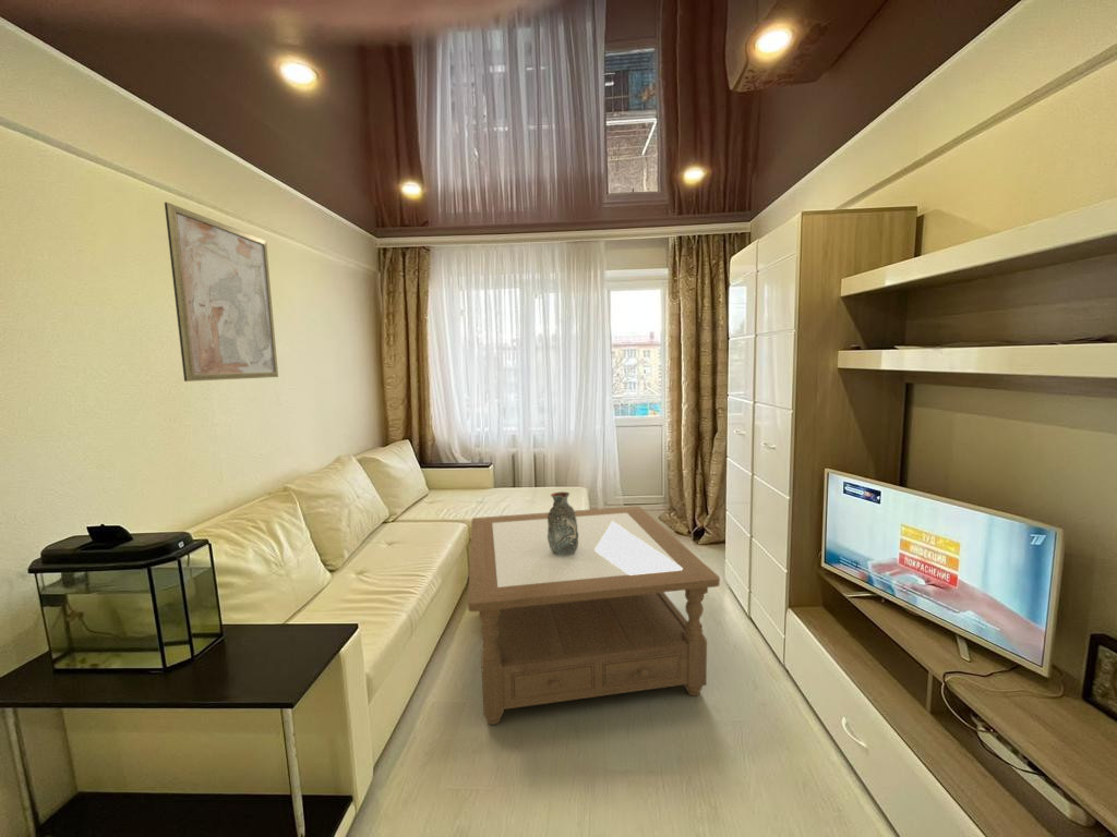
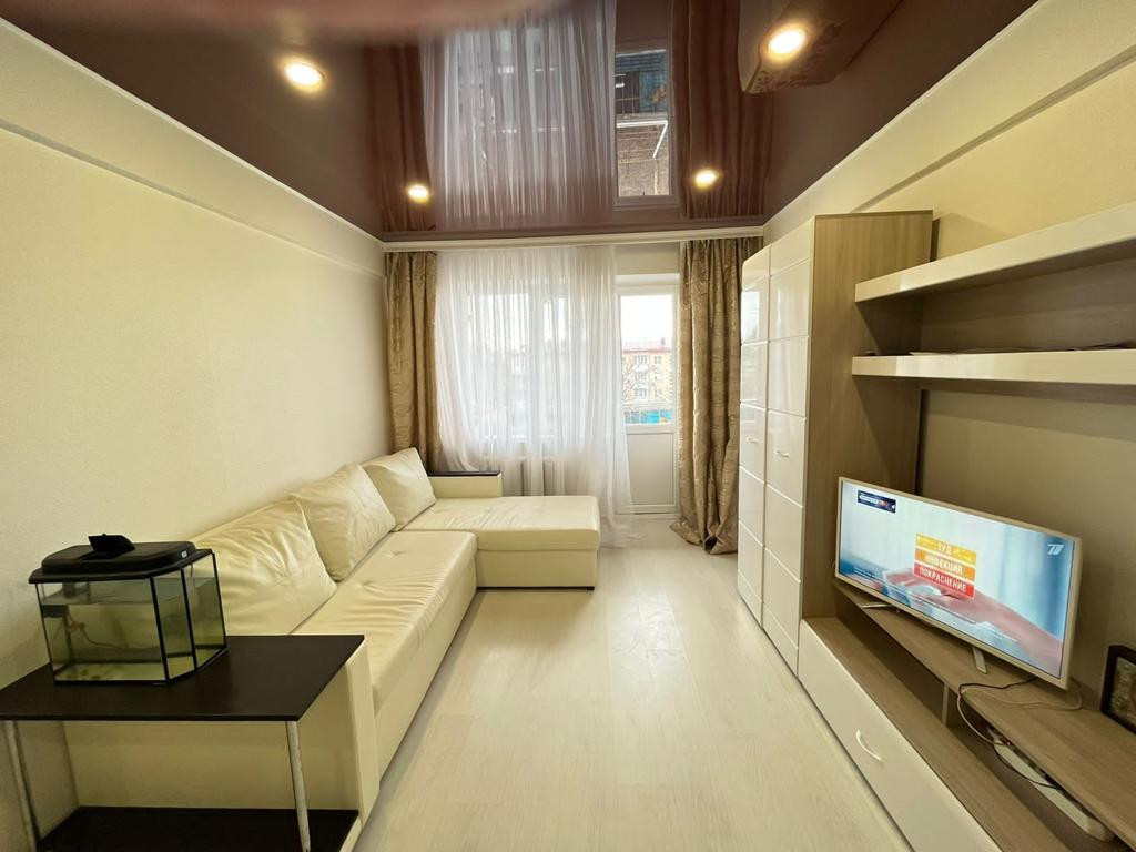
- coffee table [467,506,721,726]
- wall art [164,202,279,383]
- decorative vase [548,490,579,556]
